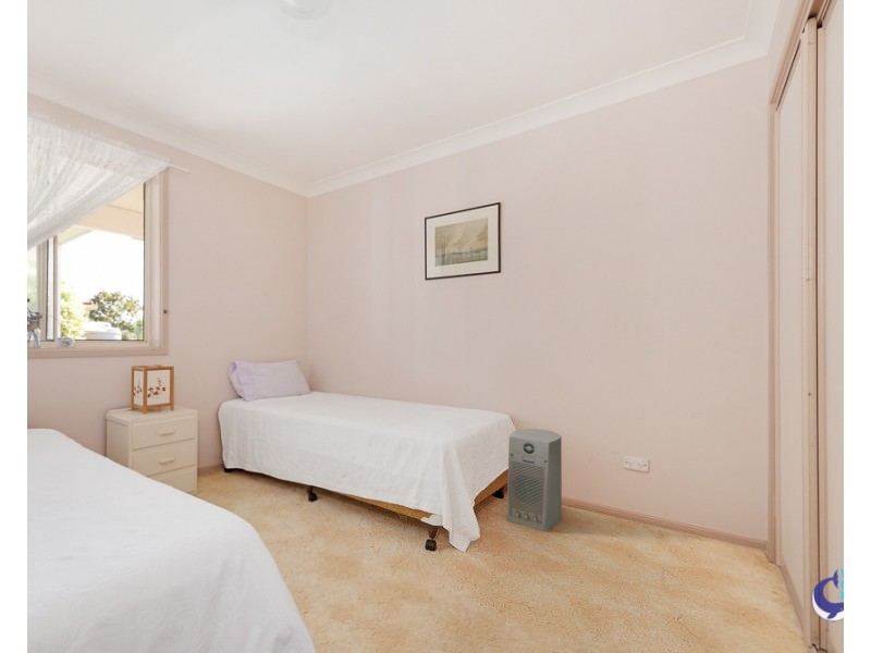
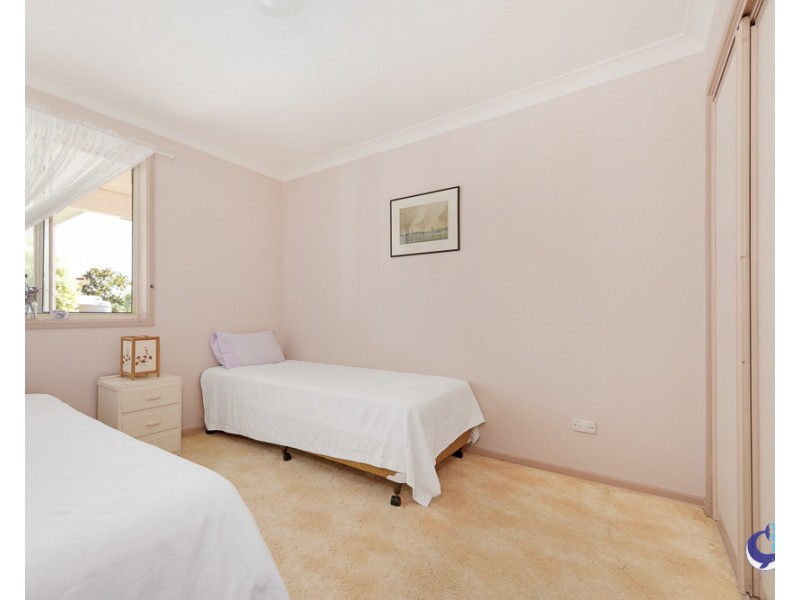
- fan [505,428,563,533]
